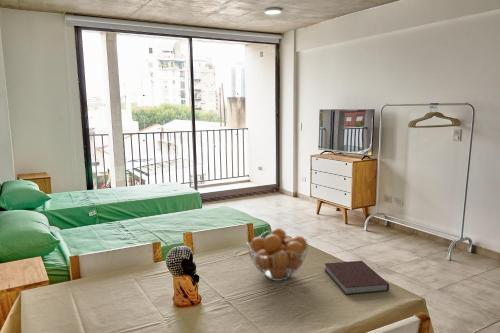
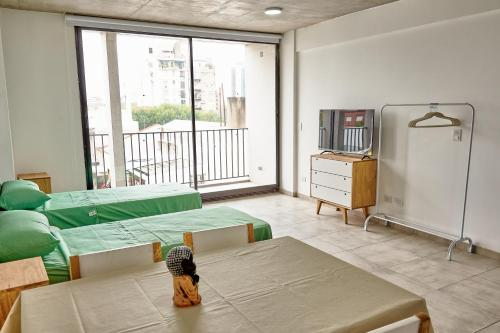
- fruit basket [245,227,310,282]
- notebook [323,260,390,295]
